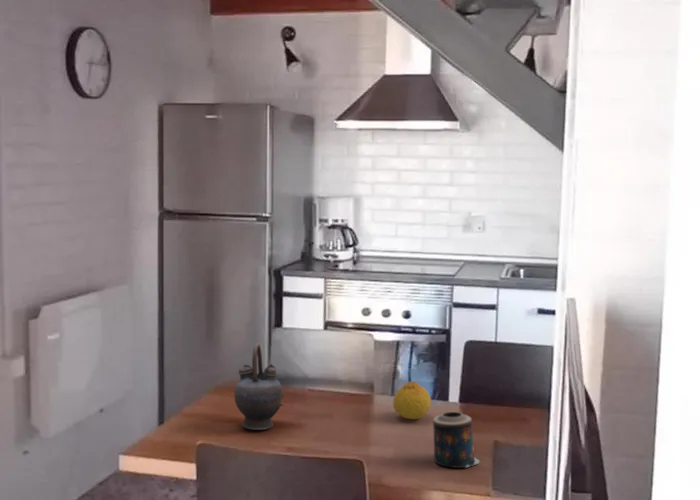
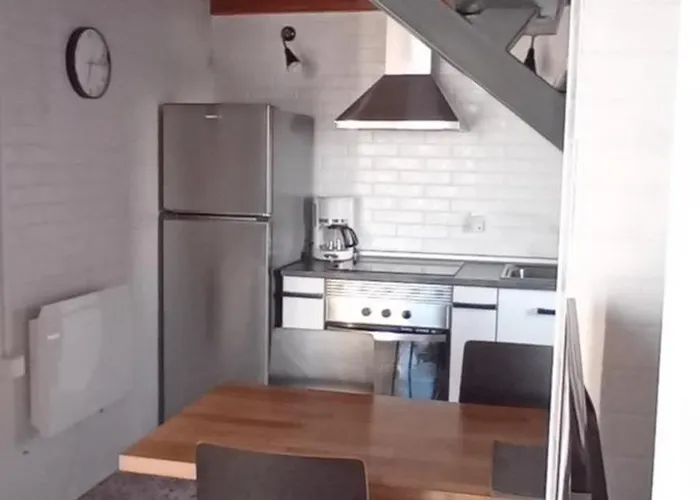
- teapot [233,342,285,431]
- fruit [392,381,432,420]
- candle [432,411,480,469]
